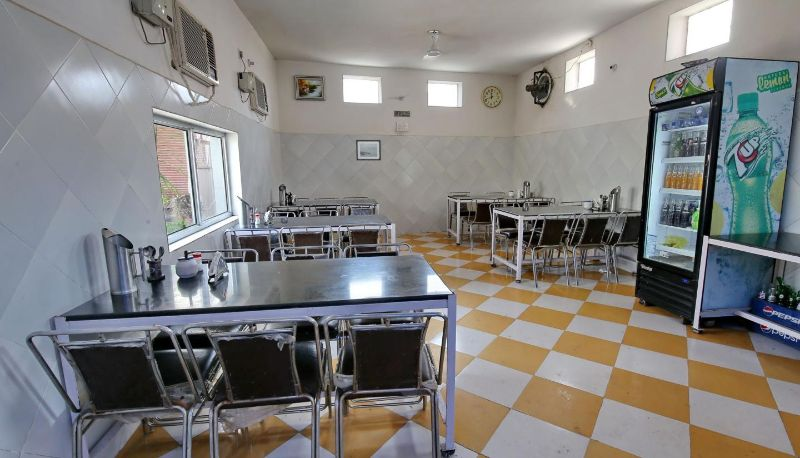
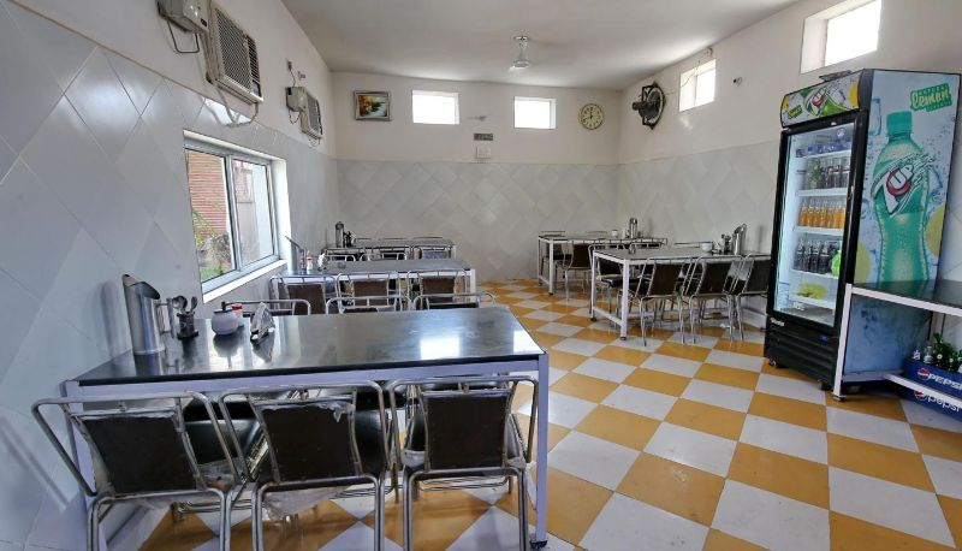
- wall art [355,139,382,161]
